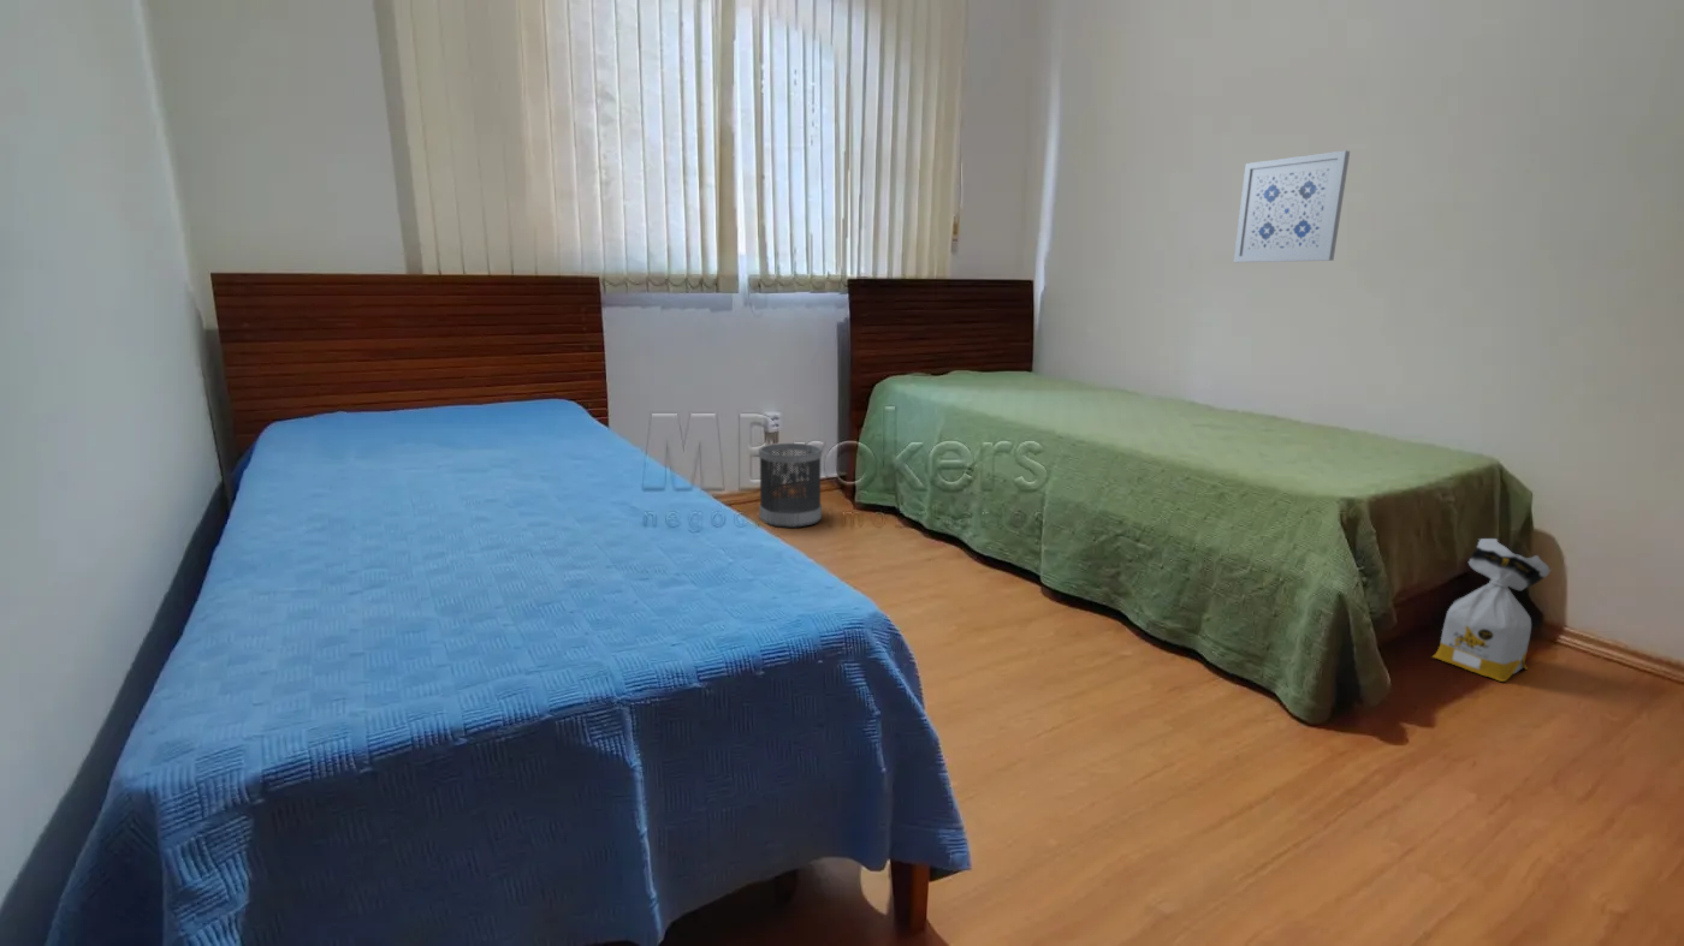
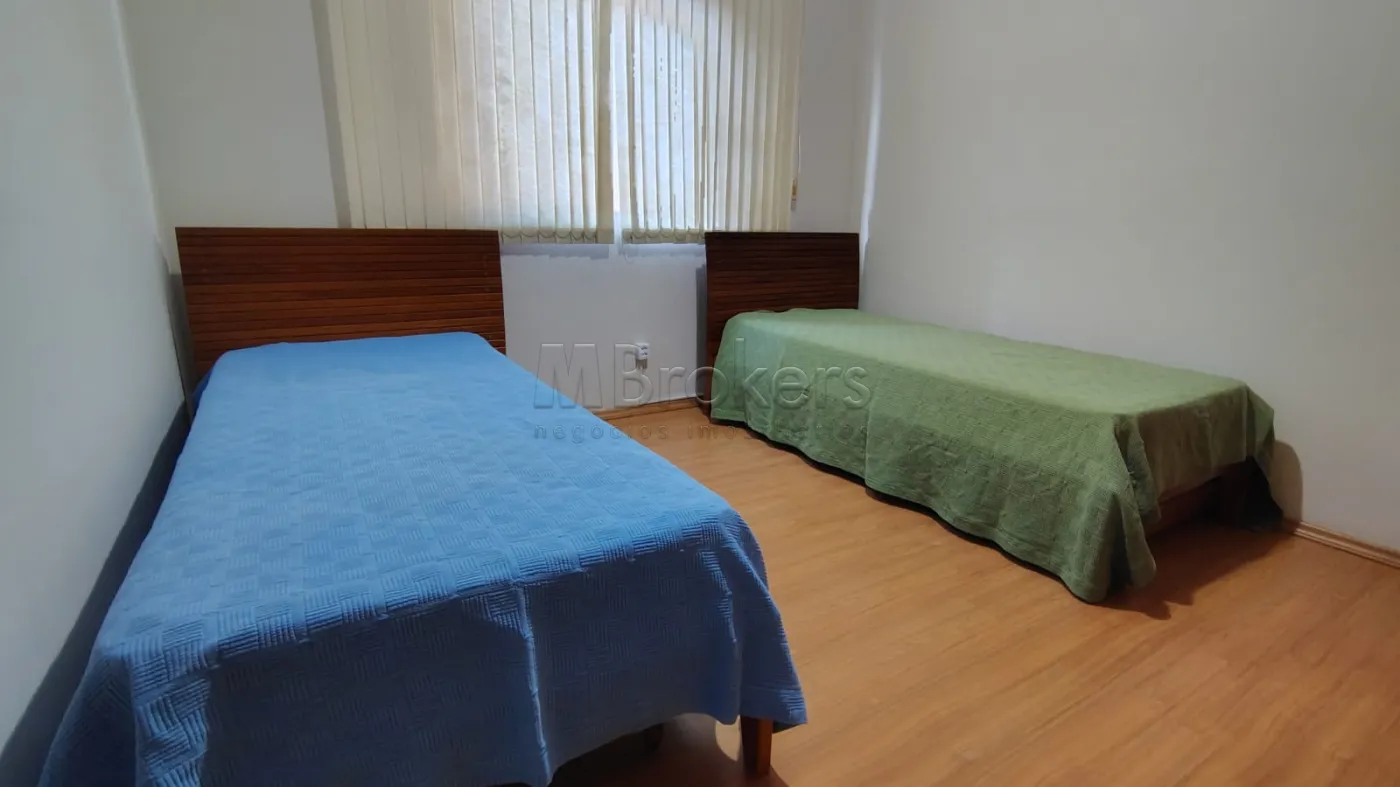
- wastebasket [758,442,823,529]
- bag [1430,537,1553,683]
- wall art [1233,149,1351,263]
